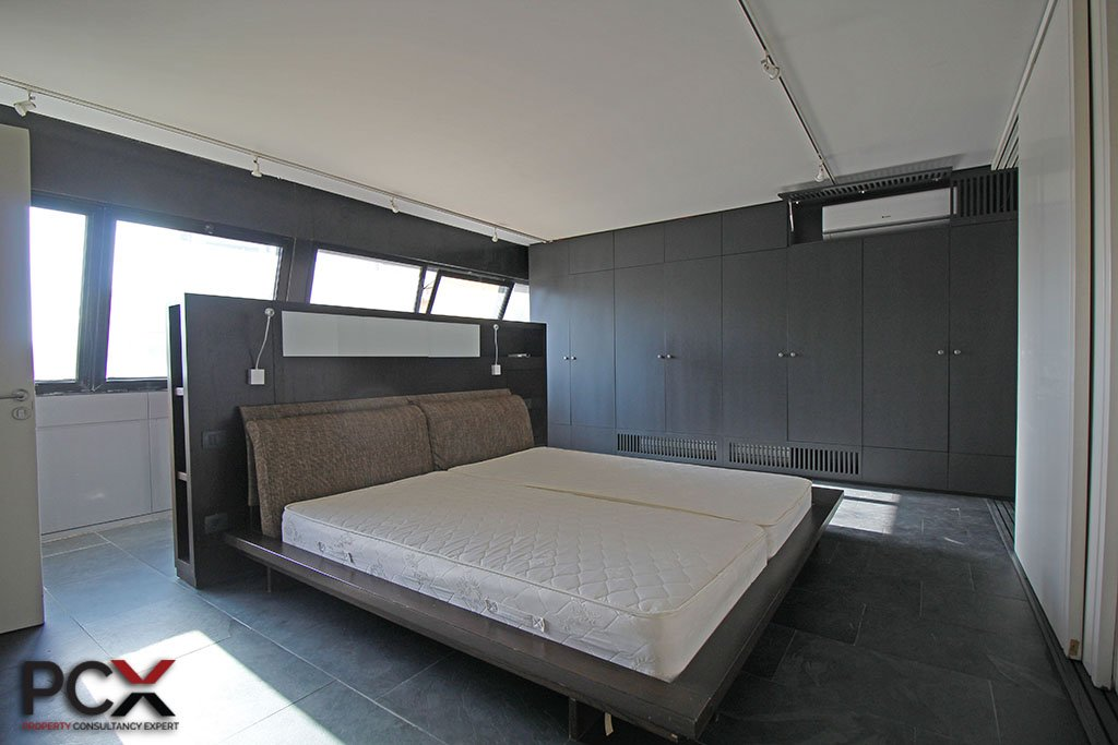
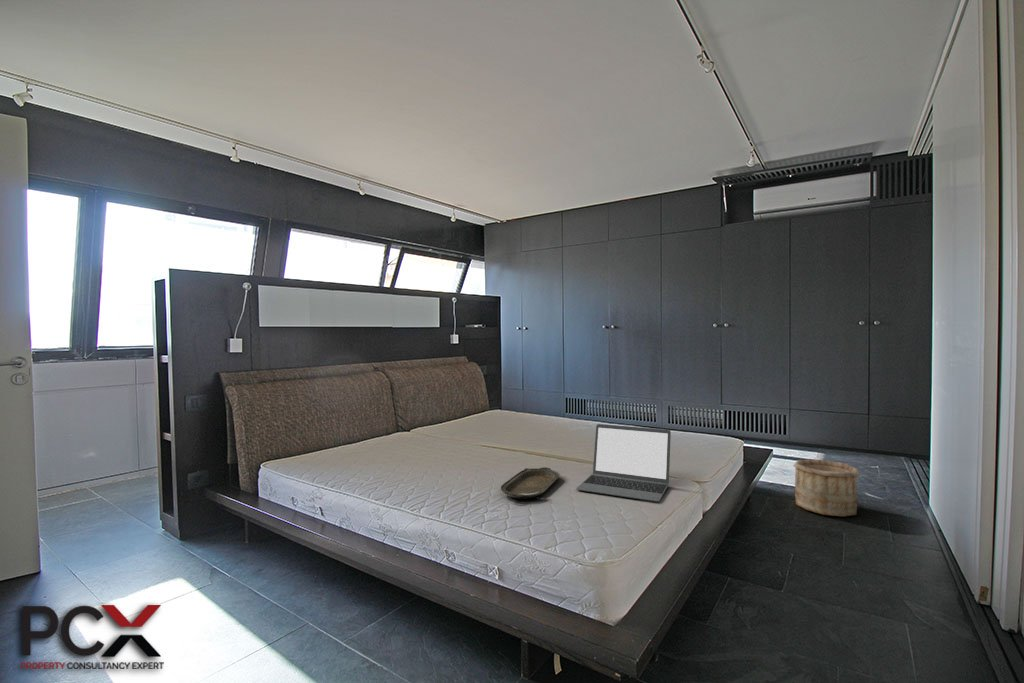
+ wooden bucket [792,458,861,517]
+ serving tray [500,466,561,500]
+ laptop [575,423,672,503]
